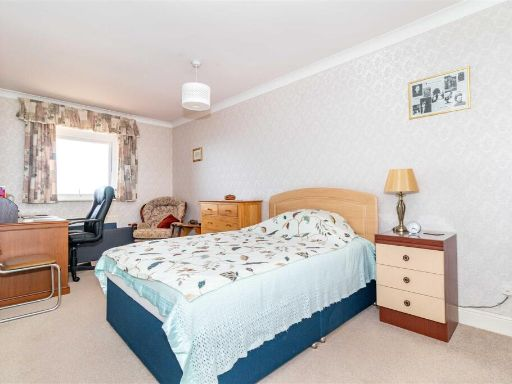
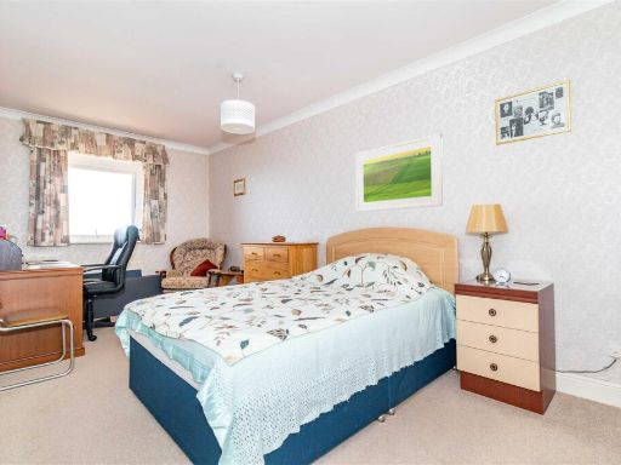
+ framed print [354,133,444,213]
